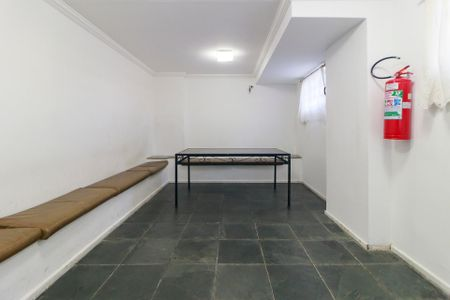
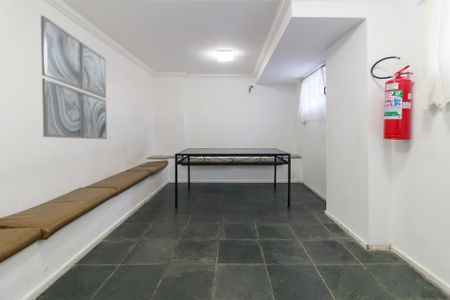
+ wall art [40,15,108,140]
